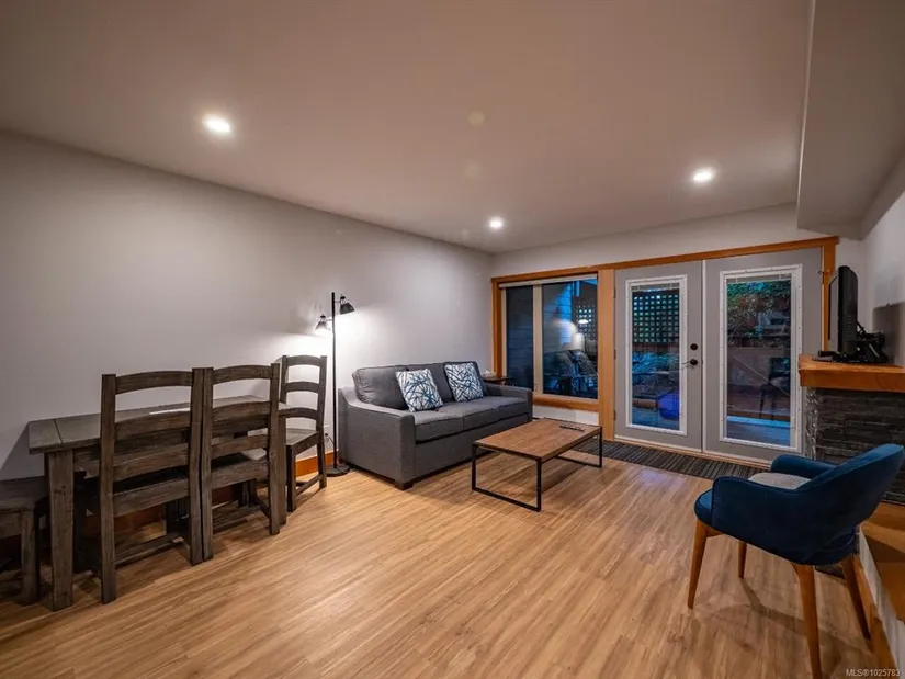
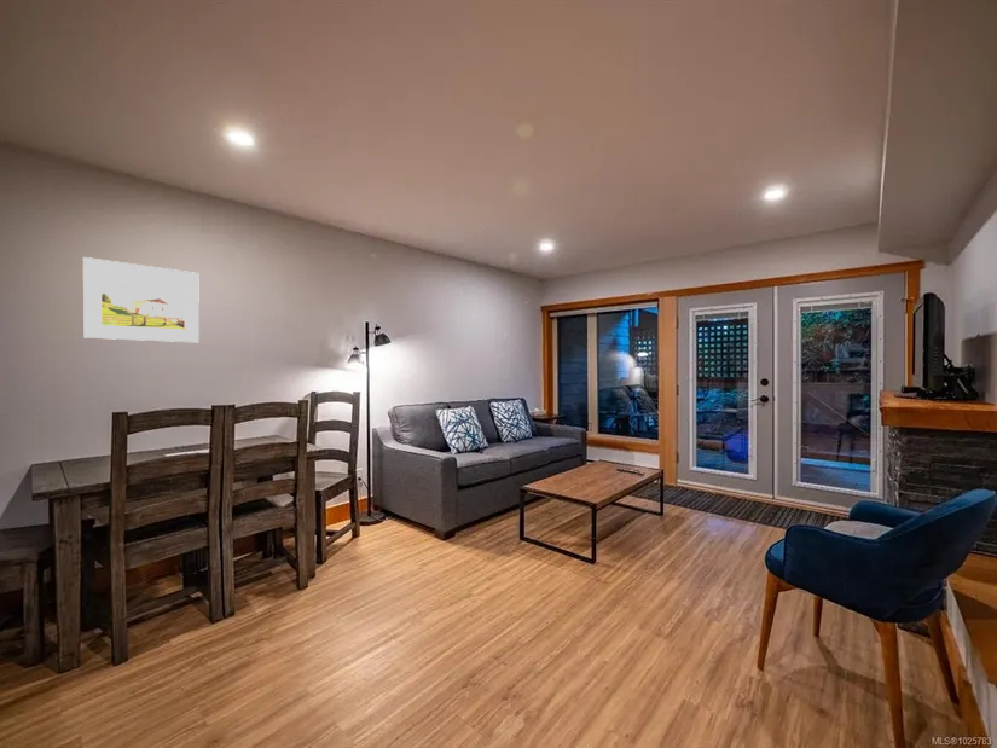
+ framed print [82,256,201,343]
